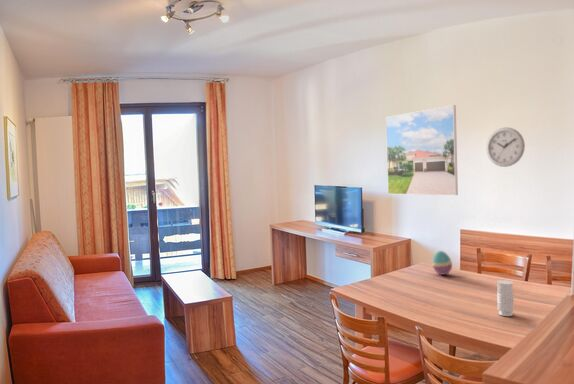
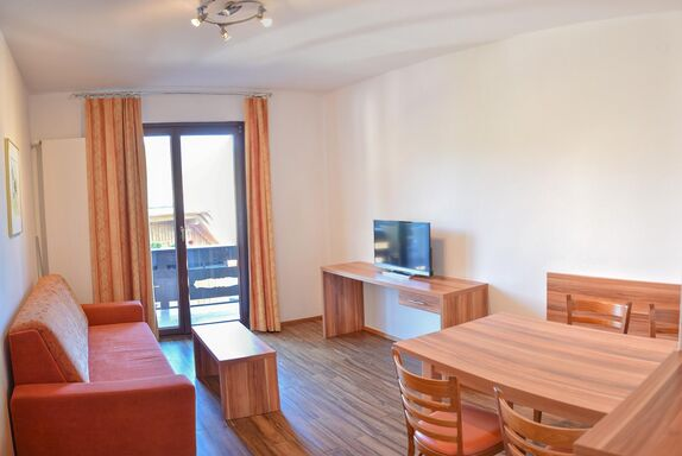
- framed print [385,104,459,196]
- decorative egg [431,250,453,276]
- candle [496,280,515,317]
- wall clock [485,127,526,168]
